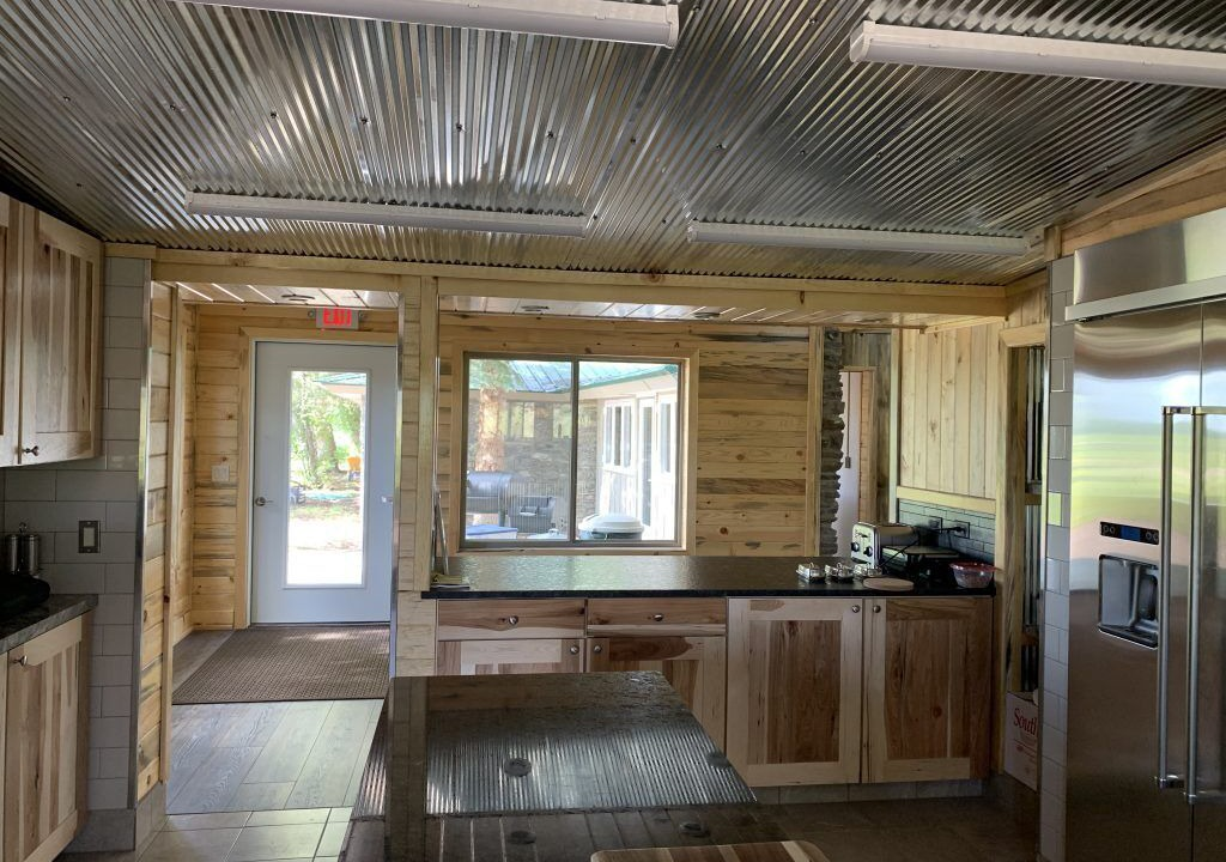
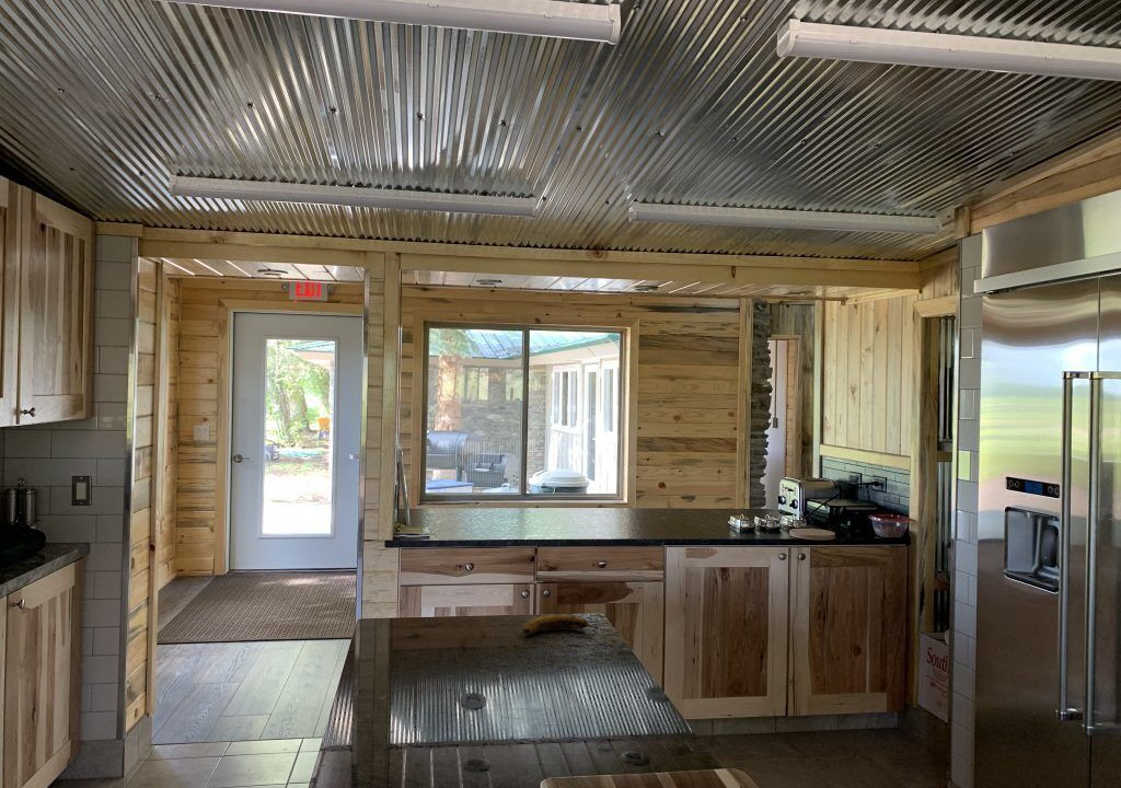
+ banana [522,614,600,636]
